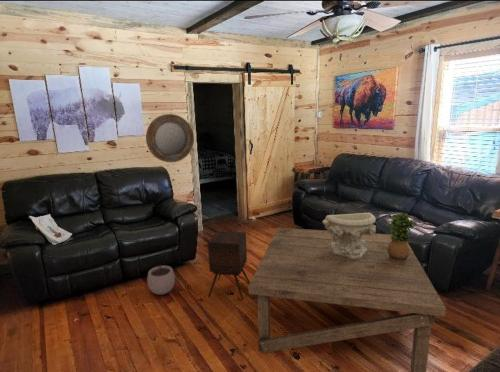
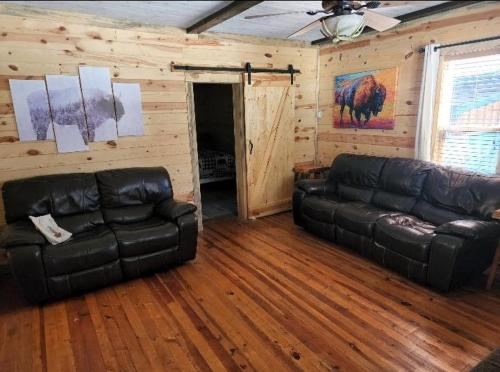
- side table [207,230,250,300]
- home mirror [145,113,195,163]
- coffee table [248,227,447,372]
- plant pot [146,260,176,296]
- decorative bowl [321,212,377,259]
- potted plant [387,212,416,262]
